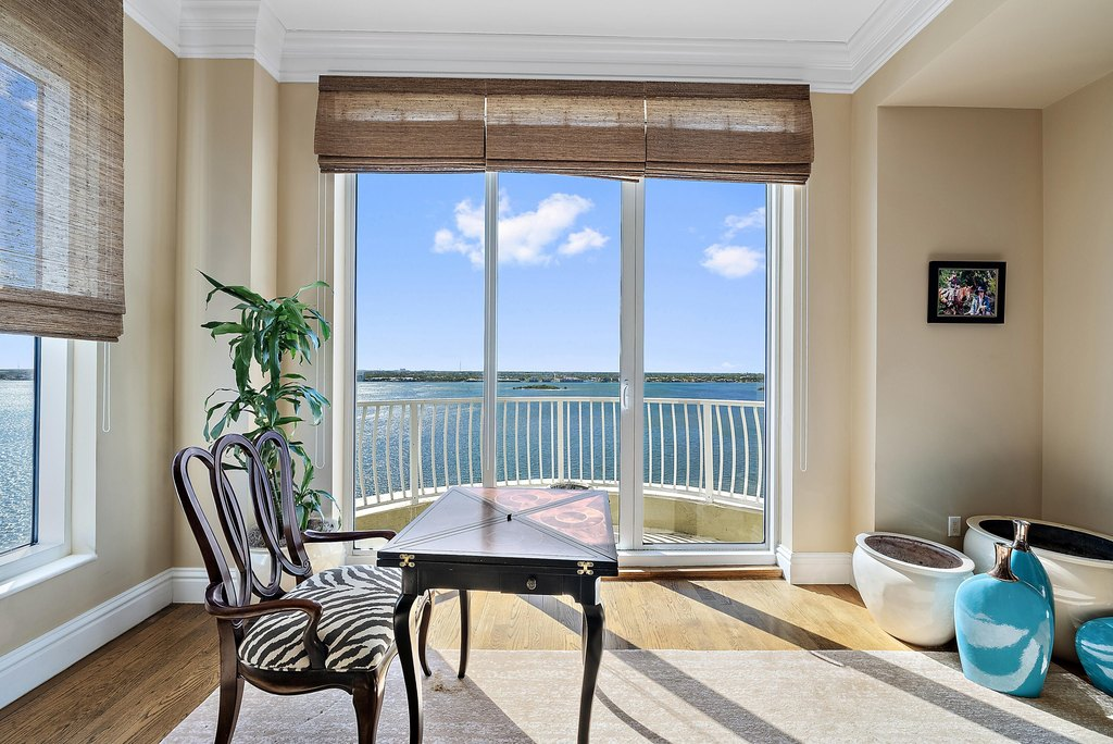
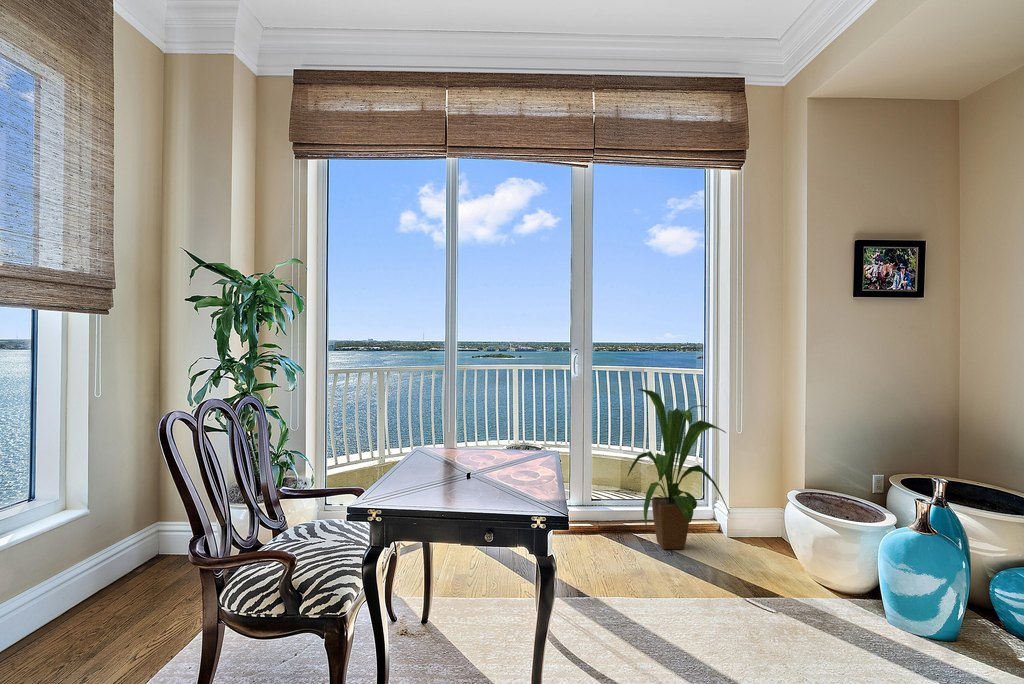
+ house plant [626,388,731,550]
